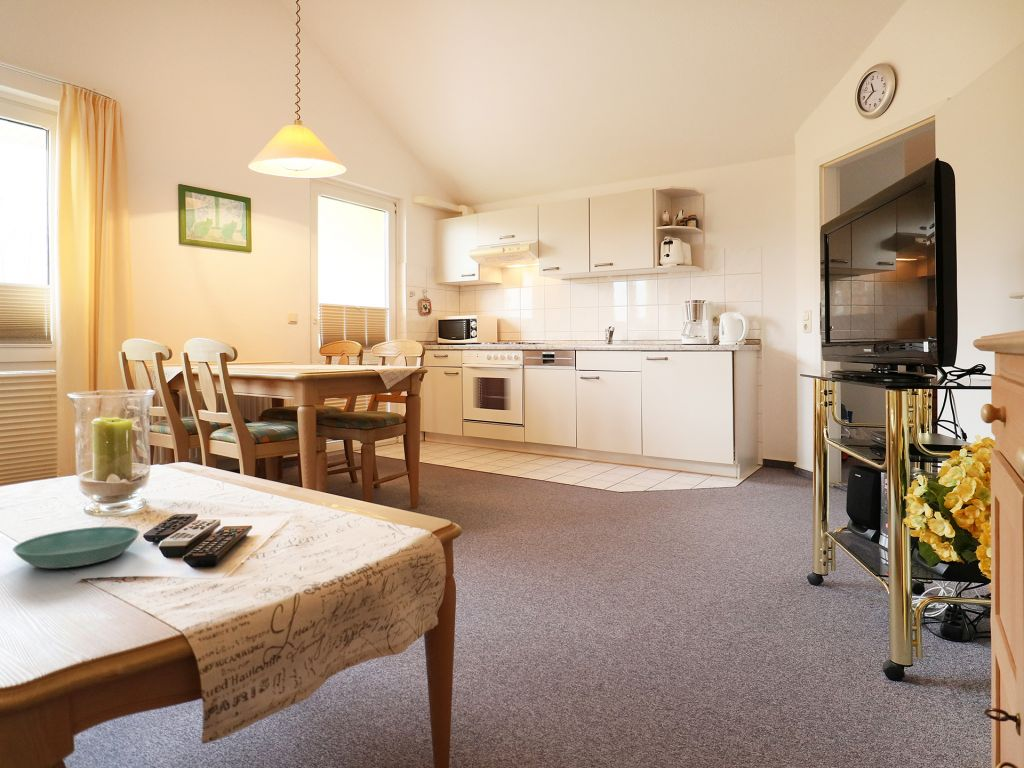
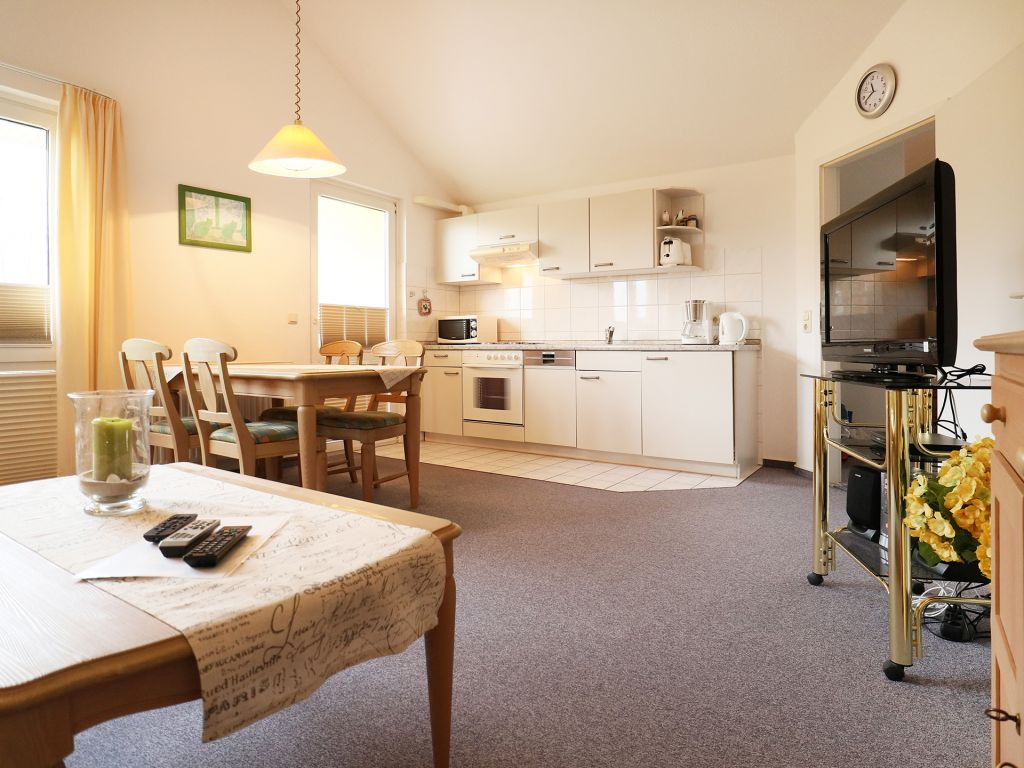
- saucer [12,526,140,569]
